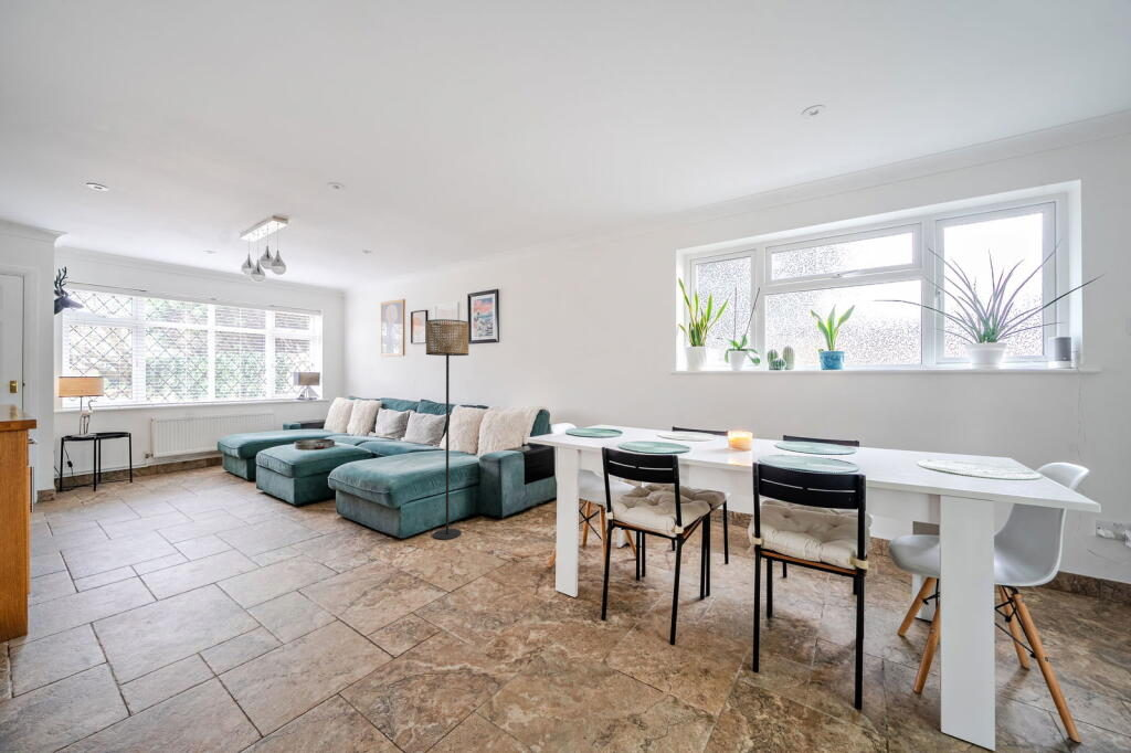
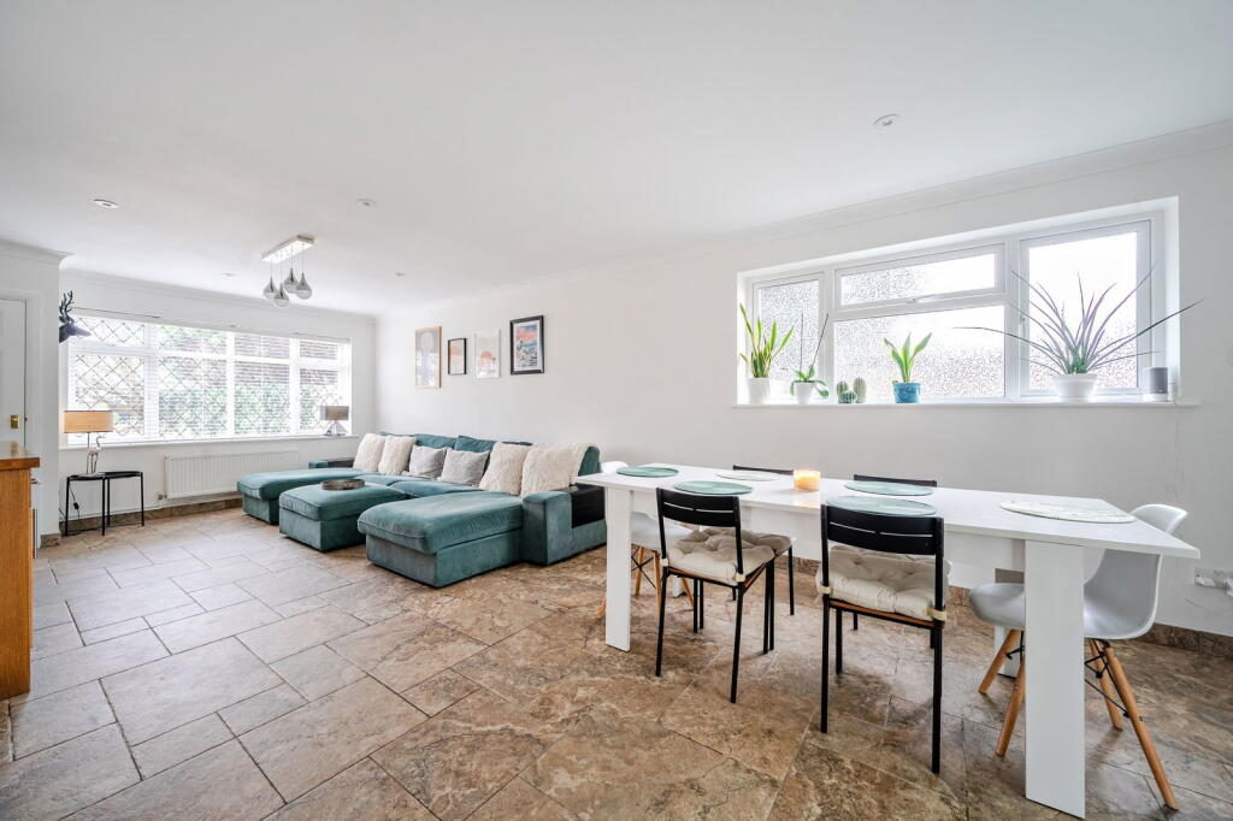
- floor lamp [425,318,469,541]
